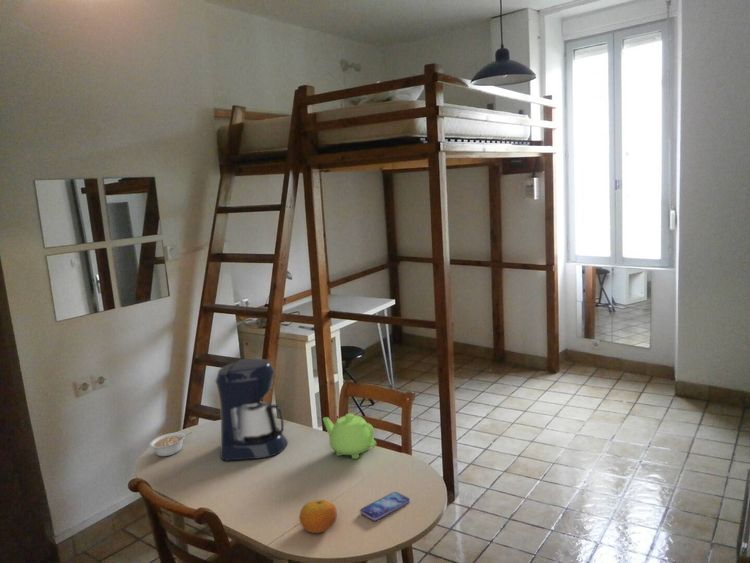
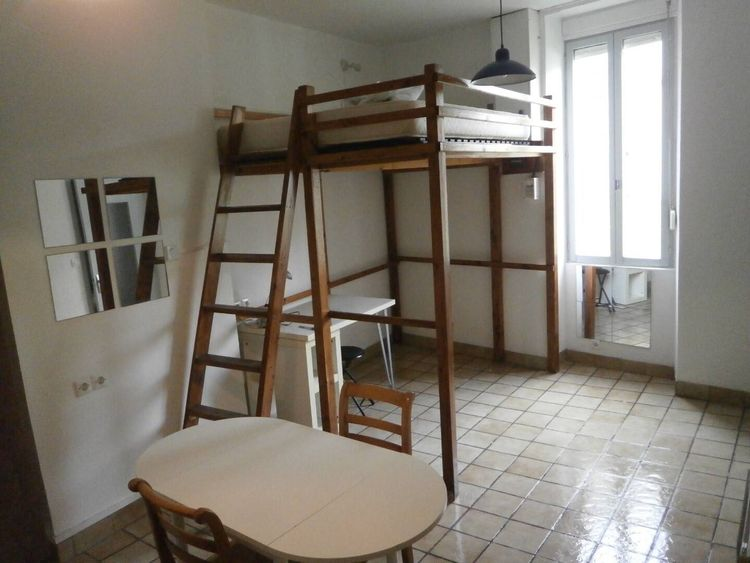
- legume [149,431,193,457]
- teapot [322,412,377,460]
- smartphone [359,491,411,521]
- coffee maker [214,358,288,462]
- fruit [299,499,338,534]
